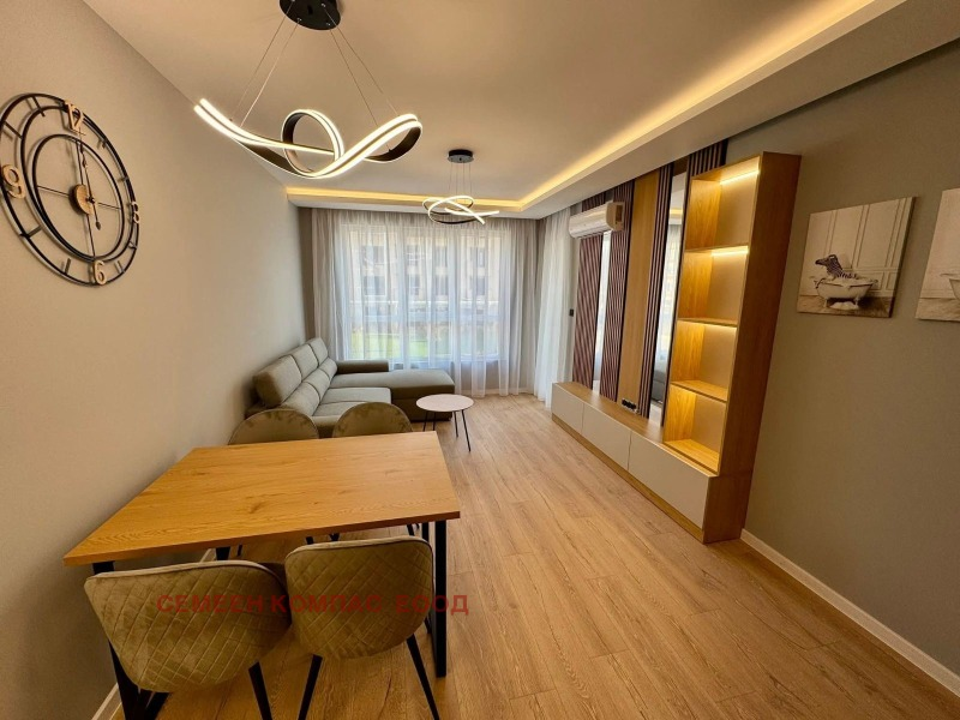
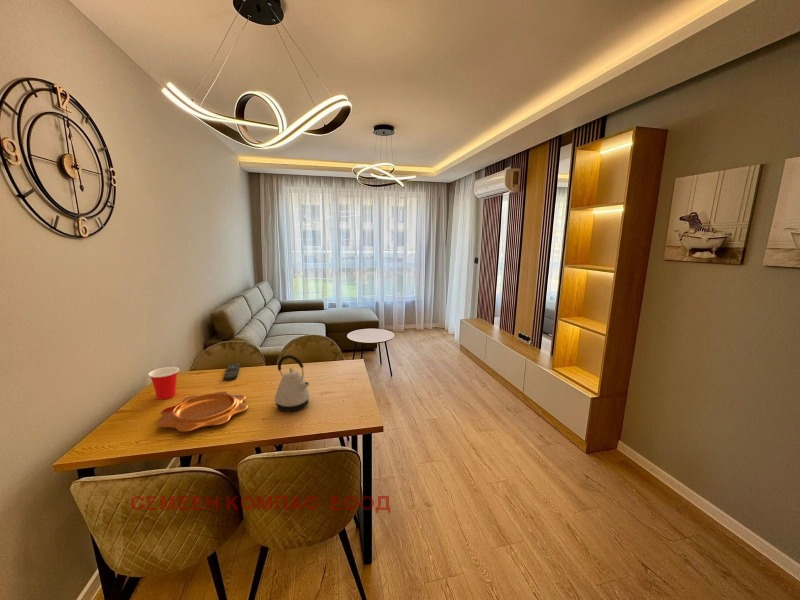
+ decorative bowl [156,391,249,433]
+ remote control [223,362,241,381]
+ cup [147,366,180,400]
+ kettle [274,354,311,412]
